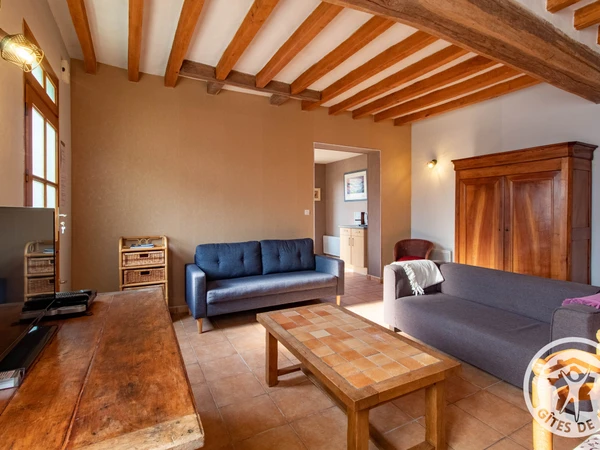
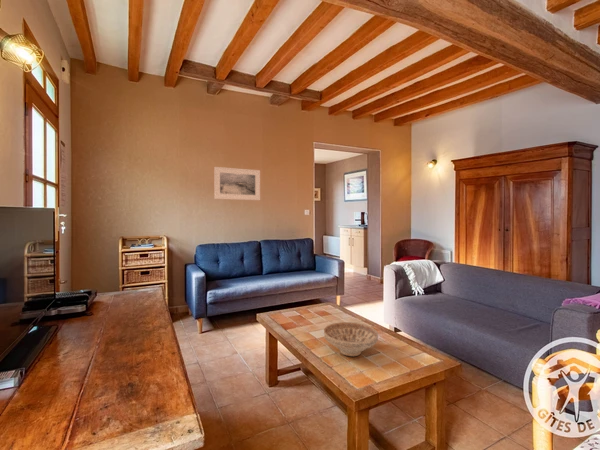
+ decorative bowl [323,321,379,357]
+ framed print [213,166,261,201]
